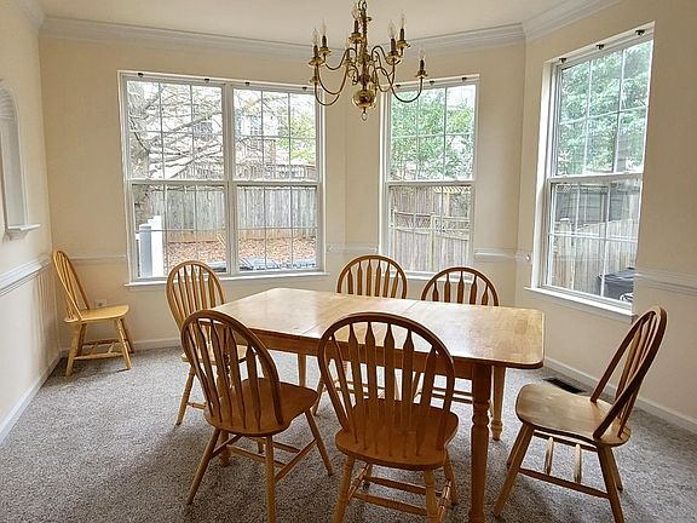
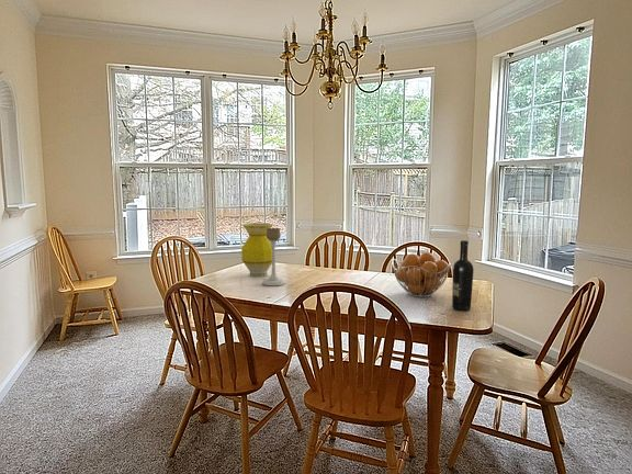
+ vase [240,222,274,278]
+ wine bottle [451,239,475,312]
+ fruit basket [391,251,452,298]
+ candle holder [261,227,286,286]
